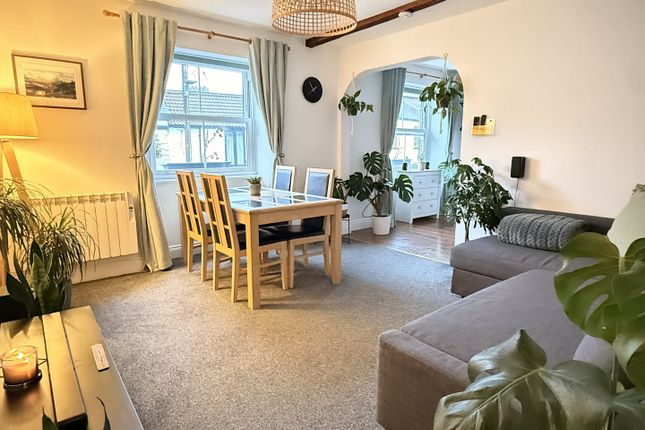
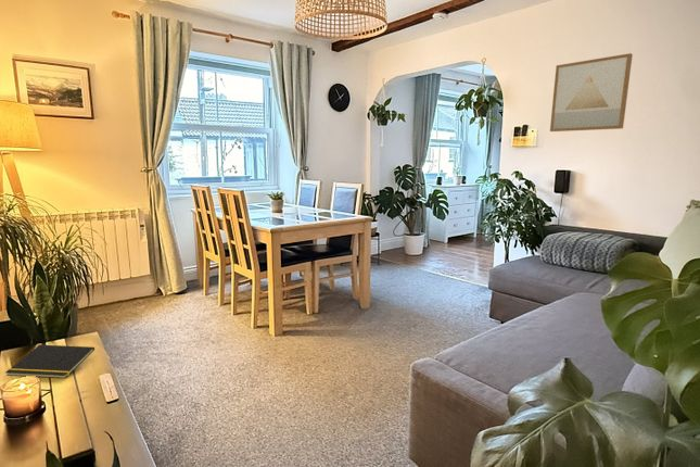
+ notepad [4,343,96,379]
+ wall art [549,52,634,132]
